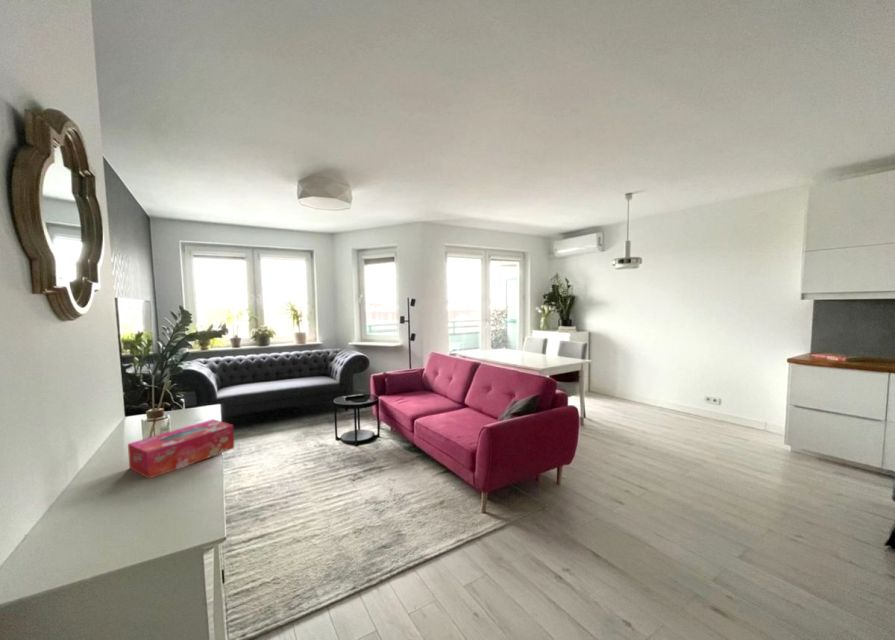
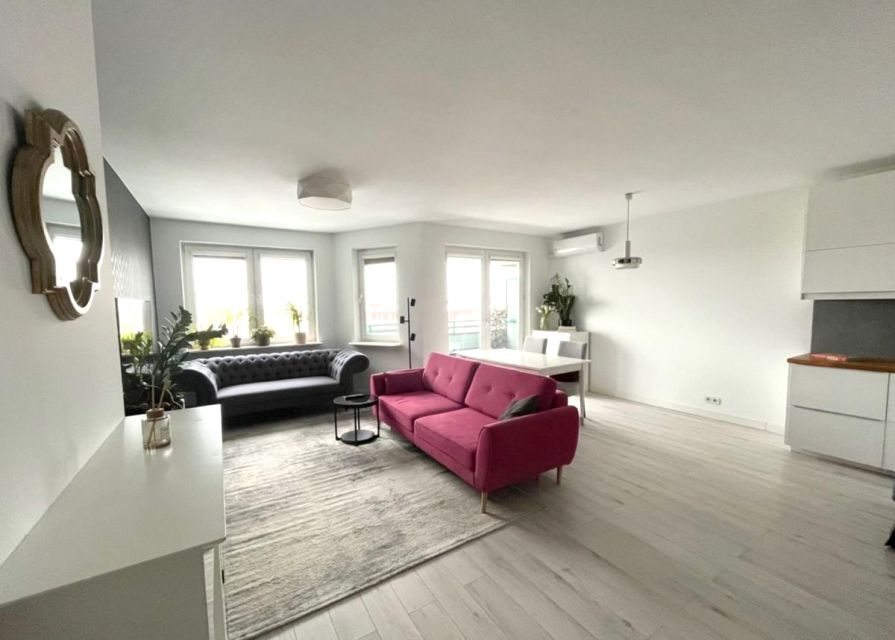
- tissue box [127,418,235,479]
